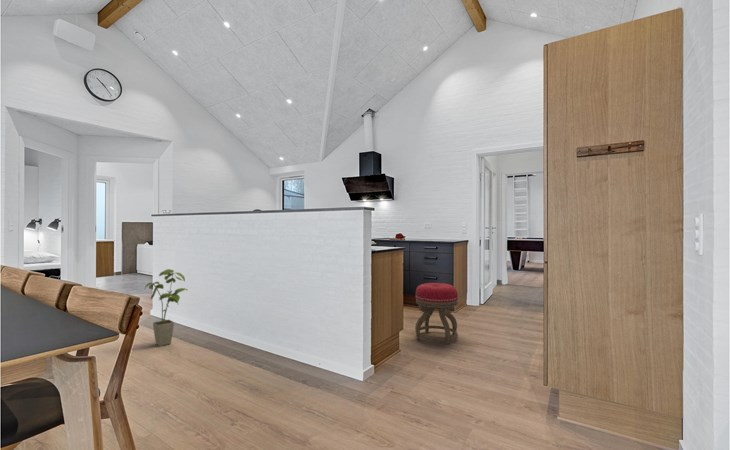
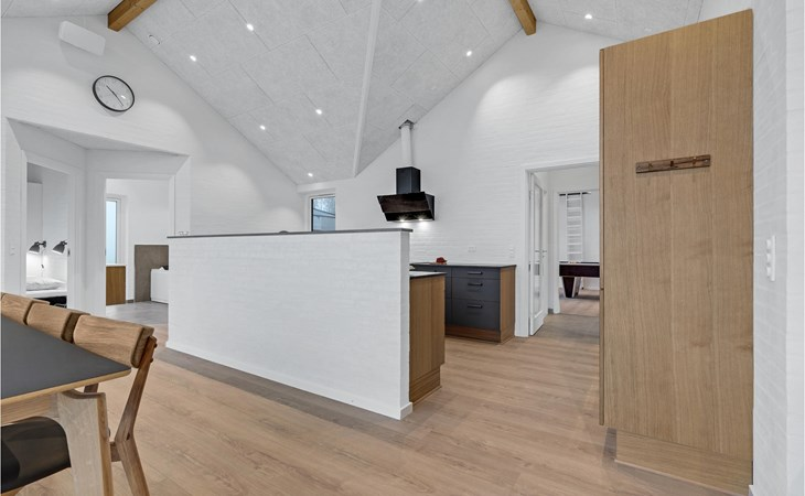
- stool [414,282,459,345]
- house plant [144,268,189,347]
